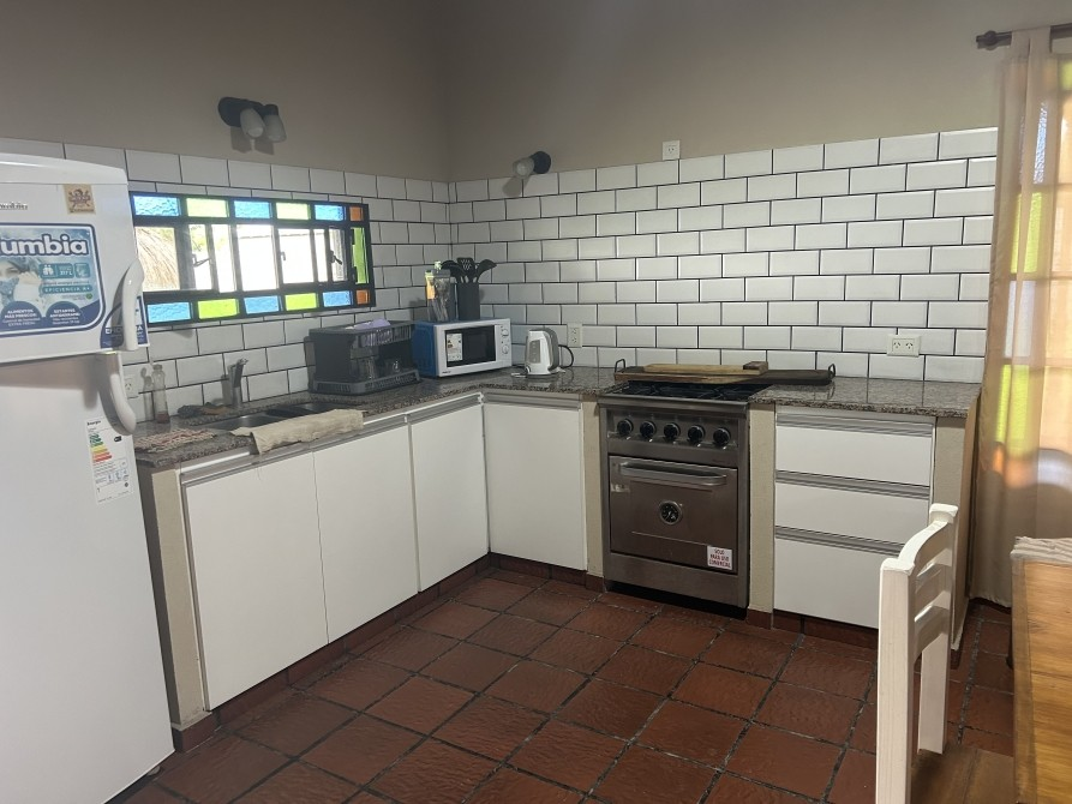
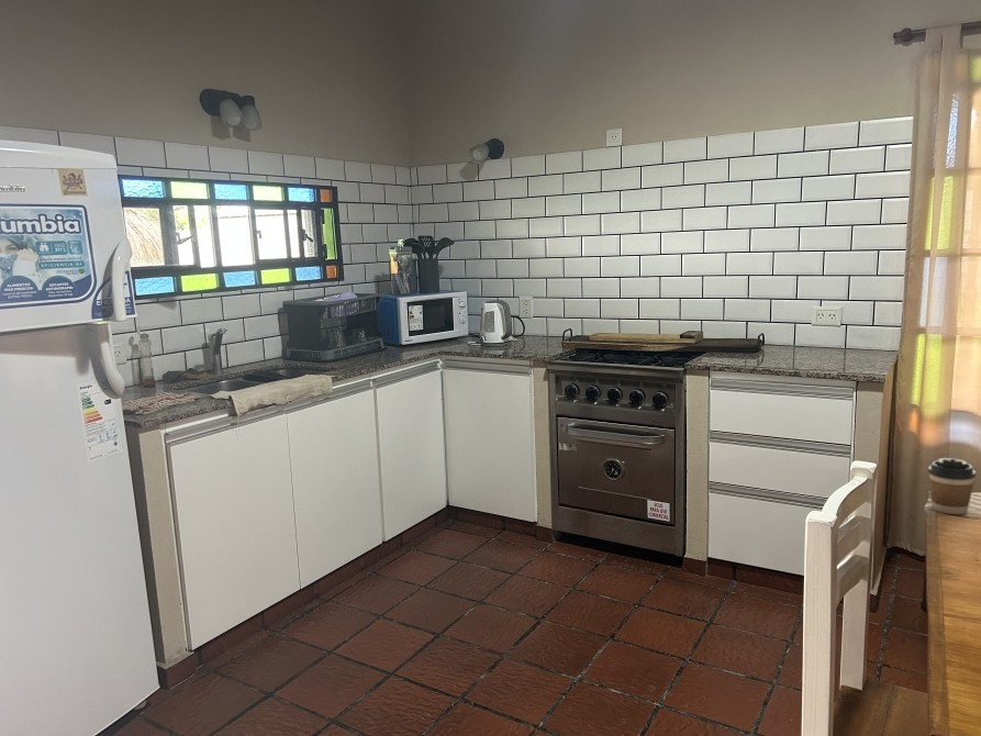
+ coffee cup [927,457,977,515]
